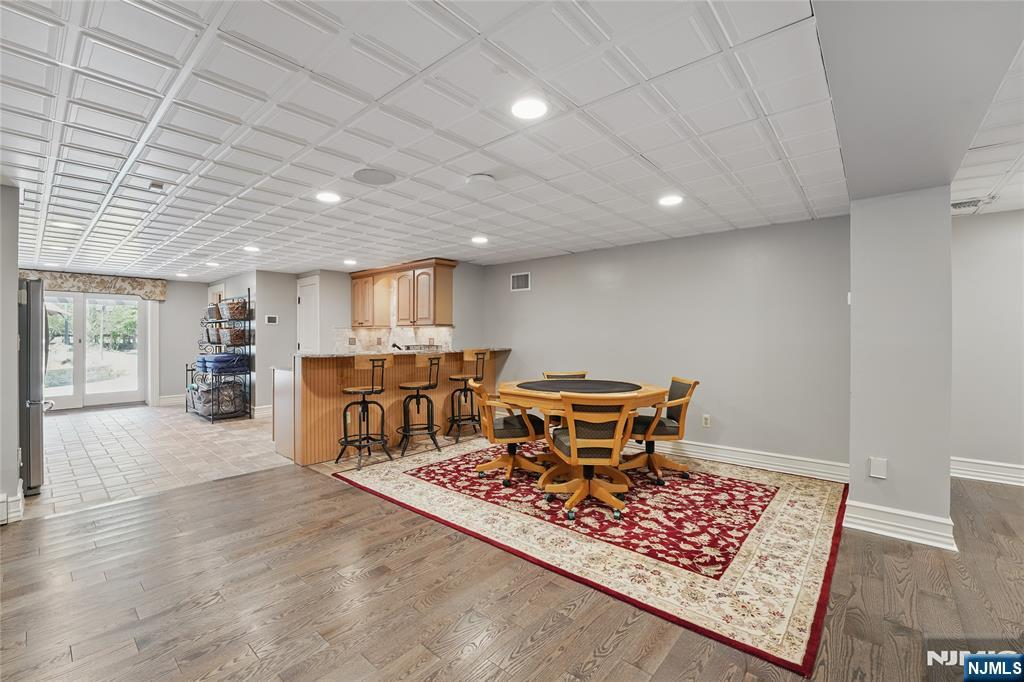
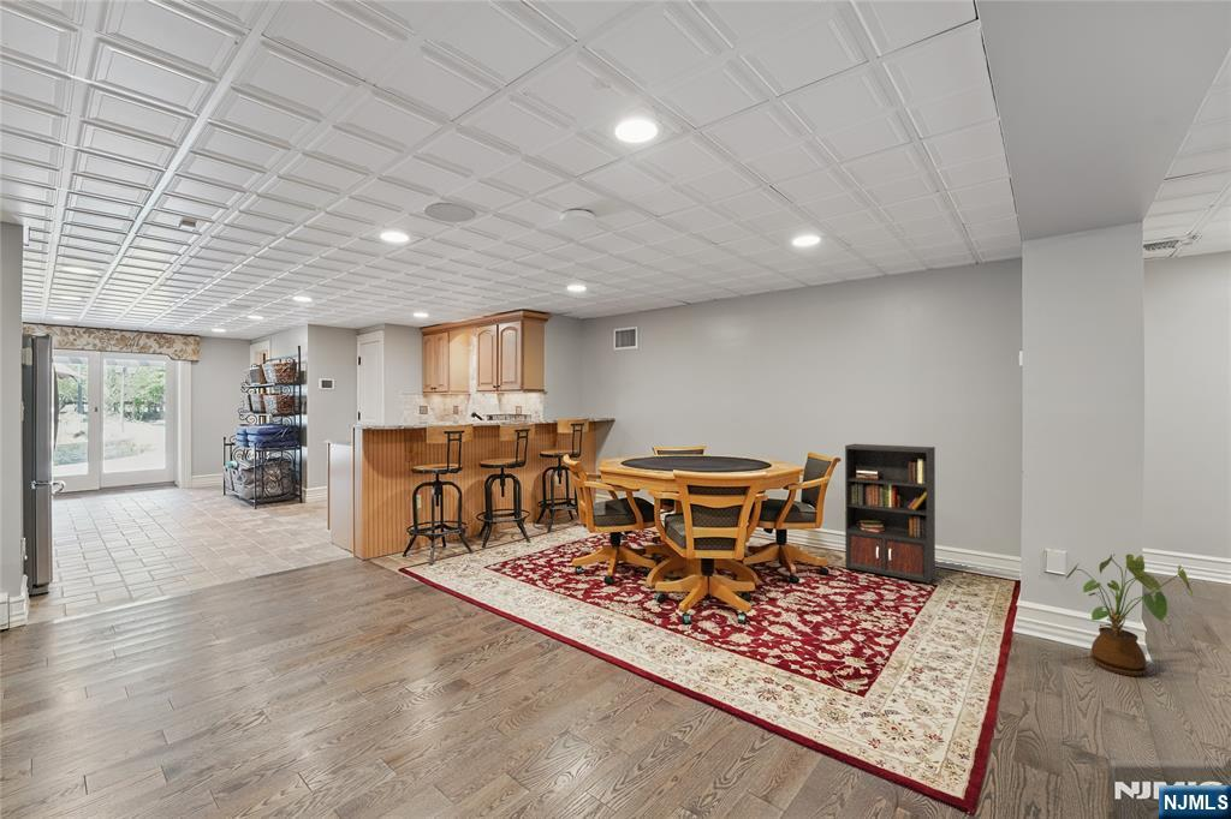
+ house plant [1065,552,1194,677]
+ bookcase [844,443,967,585]
